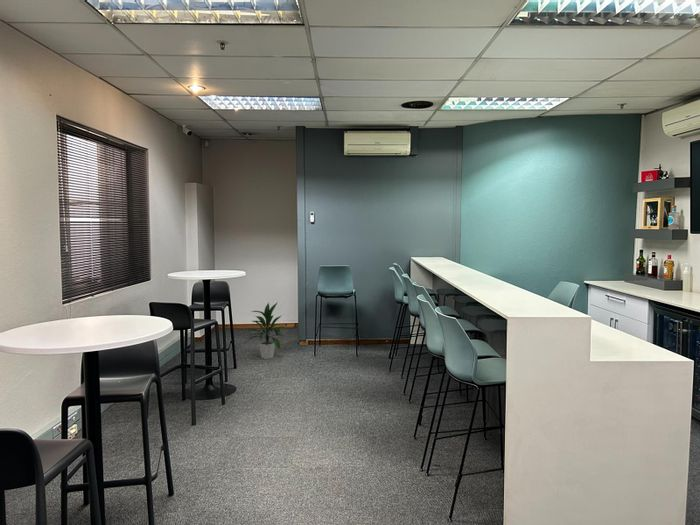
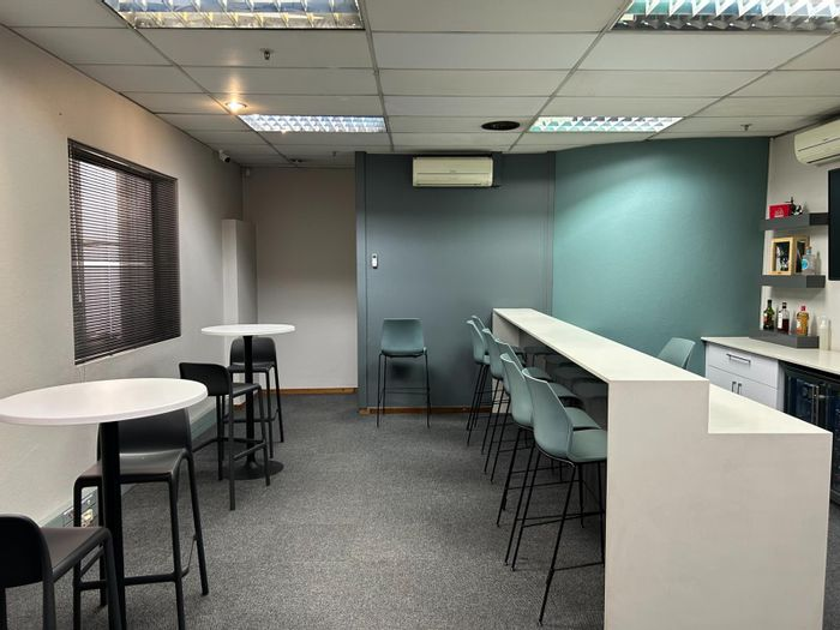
- indoor plant [242,301,287,360]
